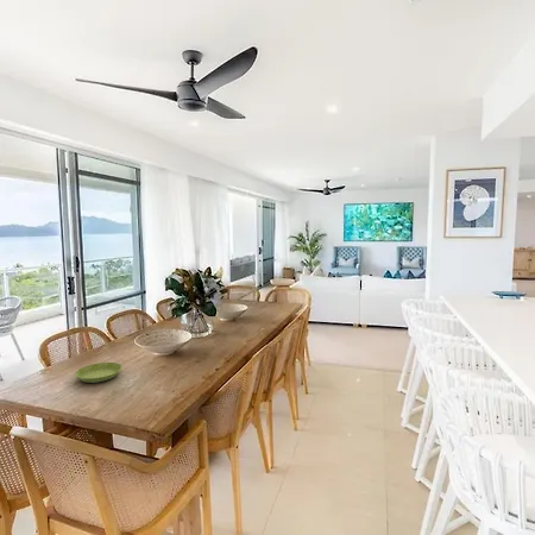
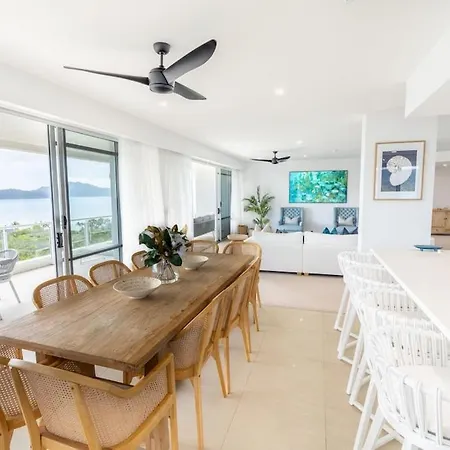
- saucer [74,361,124,384]
